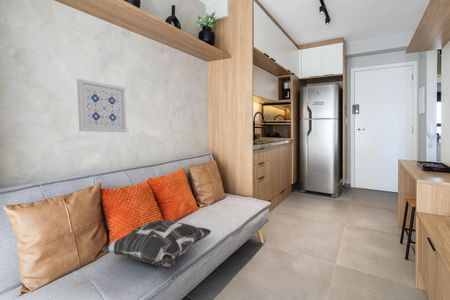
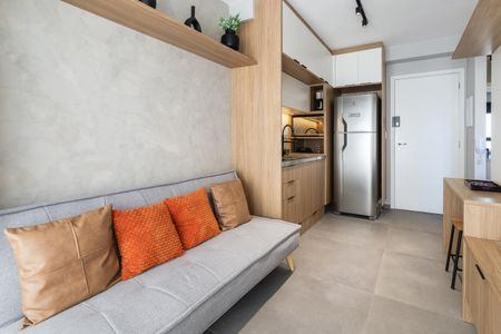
- wall art [76,78,128,133]
- decorative pillow [100,219,213,271]
